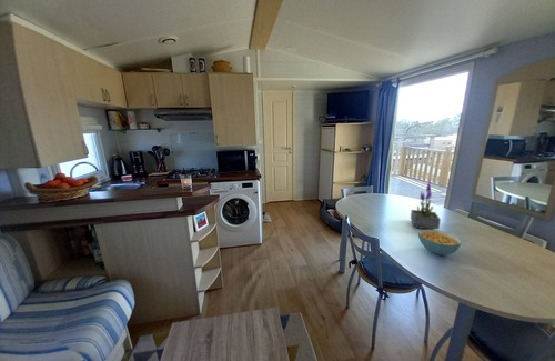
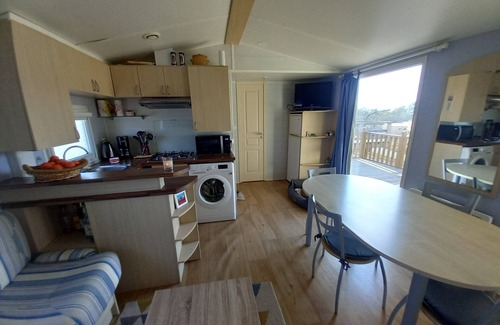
- cereal bowl [417,229,463,257]
- potted plant [410,179,442,230]
